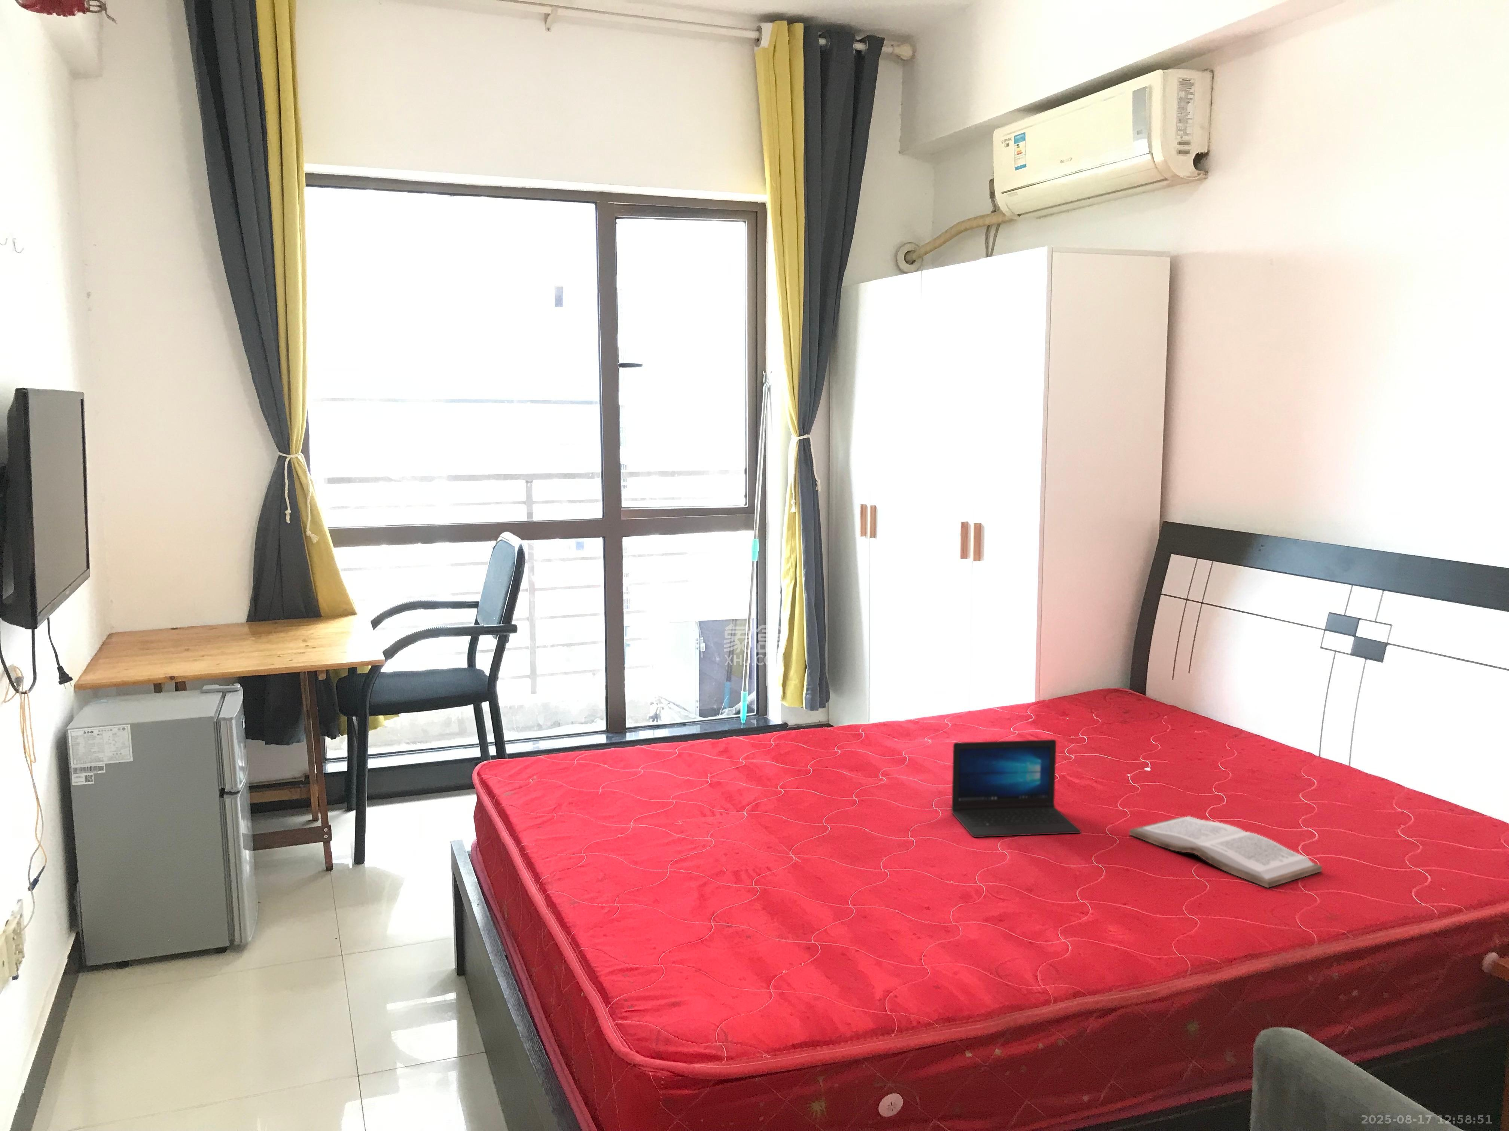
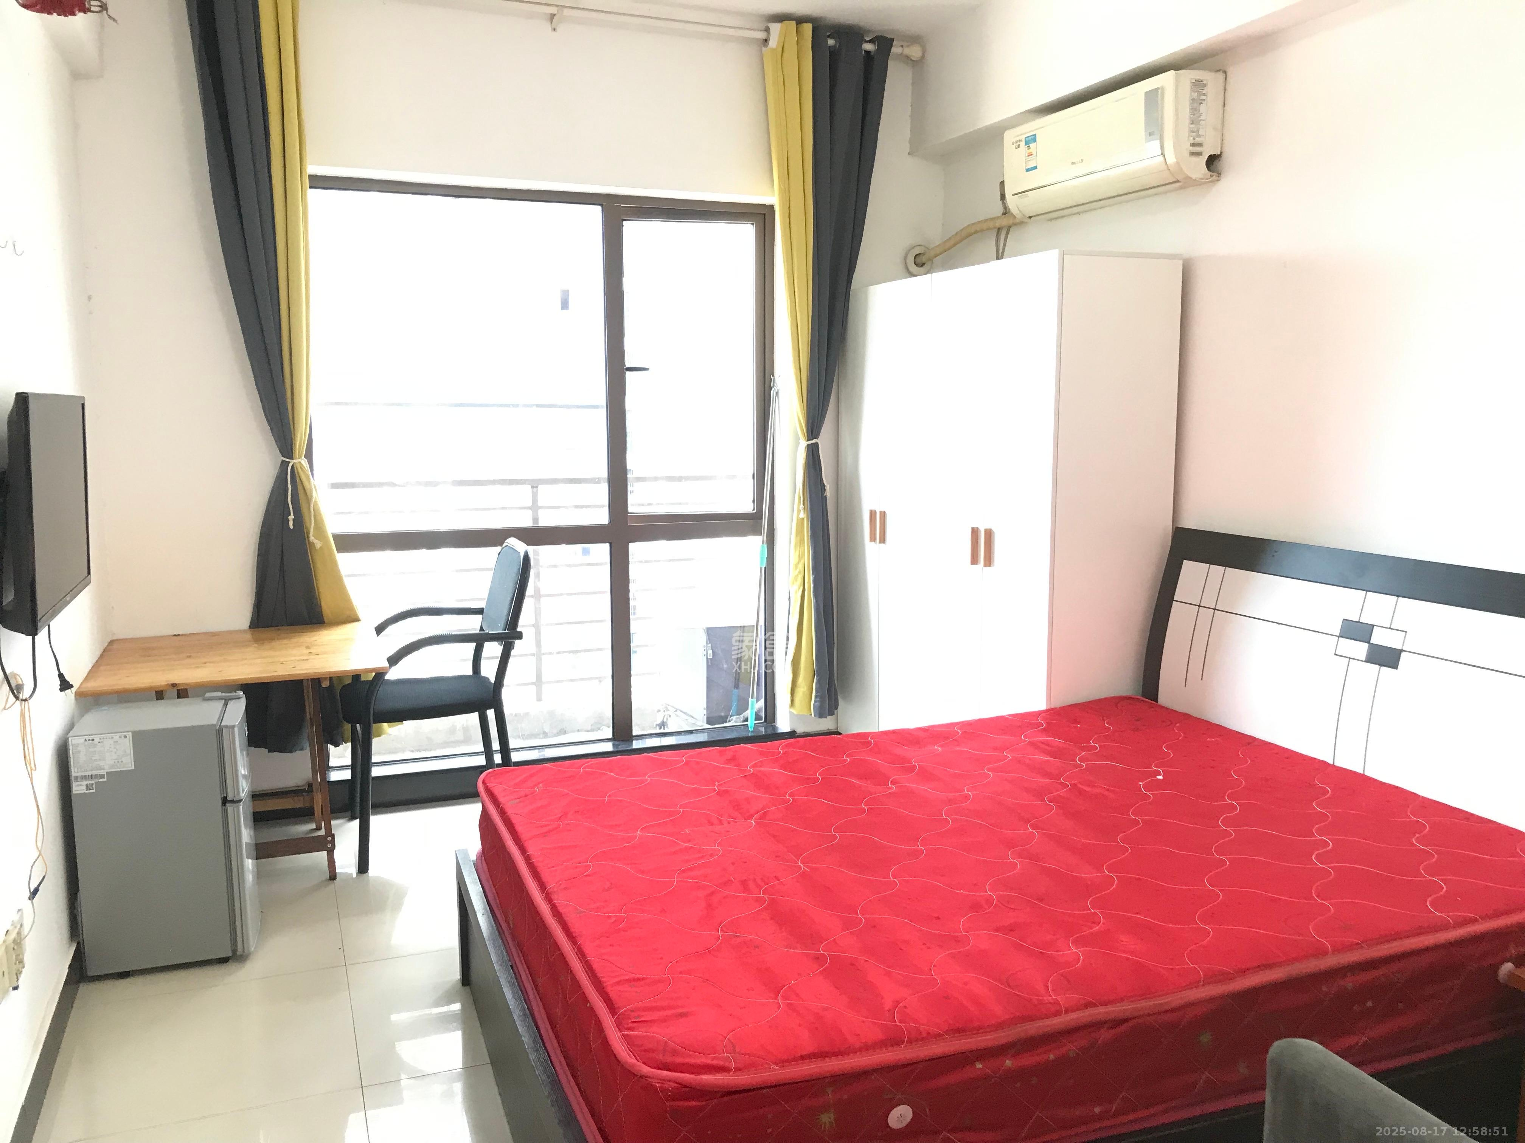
- laptop [951,739,1081,838]
- book [1129,816,1322,889]
